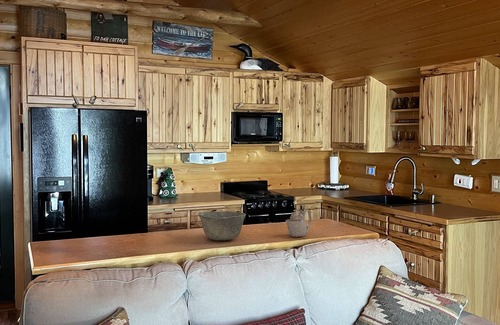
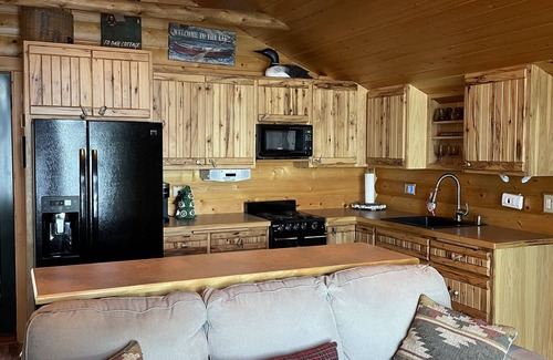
- bowl [198,210,247,241]
- teapot [284,209,313,238]
